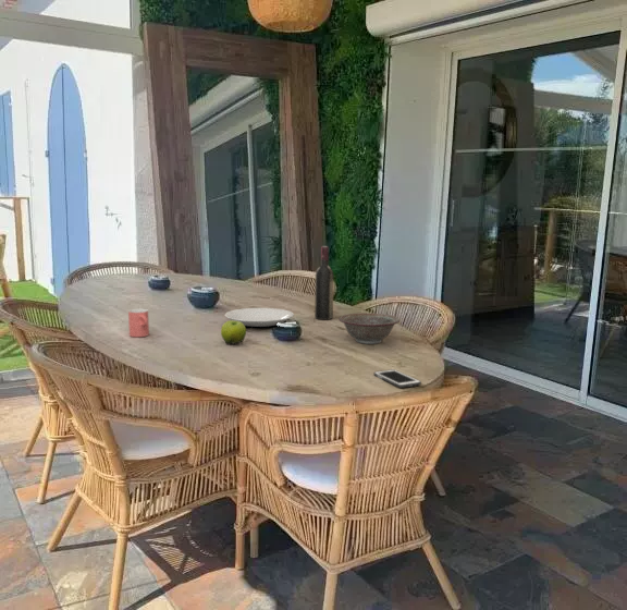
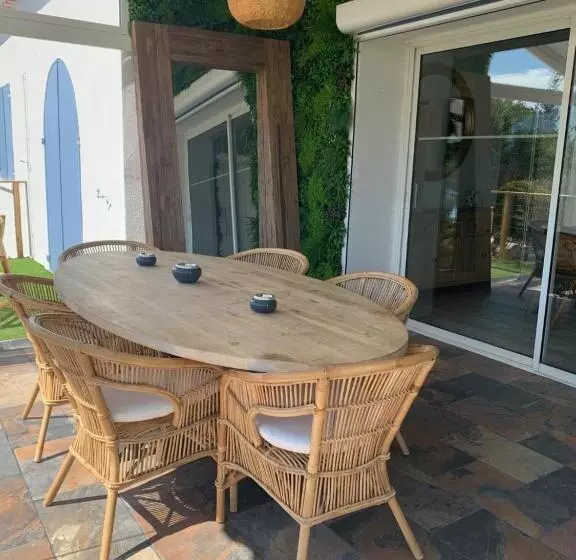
- fruit [220,319,247,345]
- cell phone [373,368,422,389]
- plate [224,307,295,330]
- wine bottle [314,245,334,320]
- cup [127,308,150,338]
- decorative bowl [337,312,401,345]
